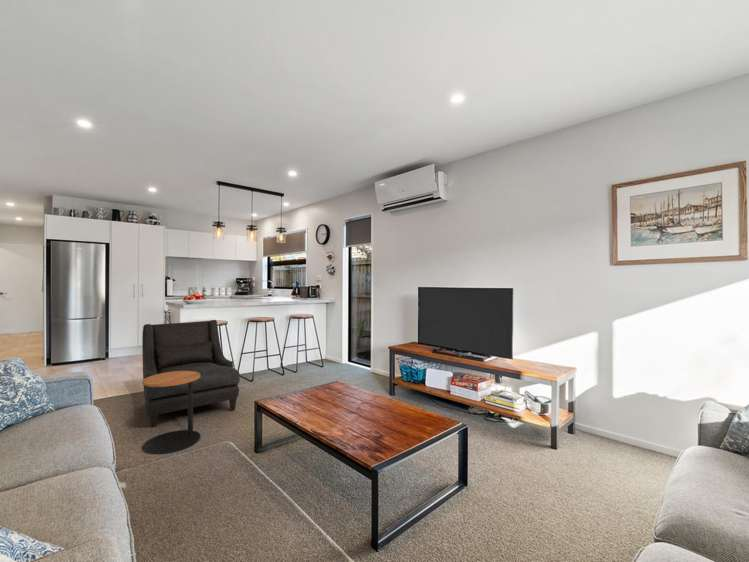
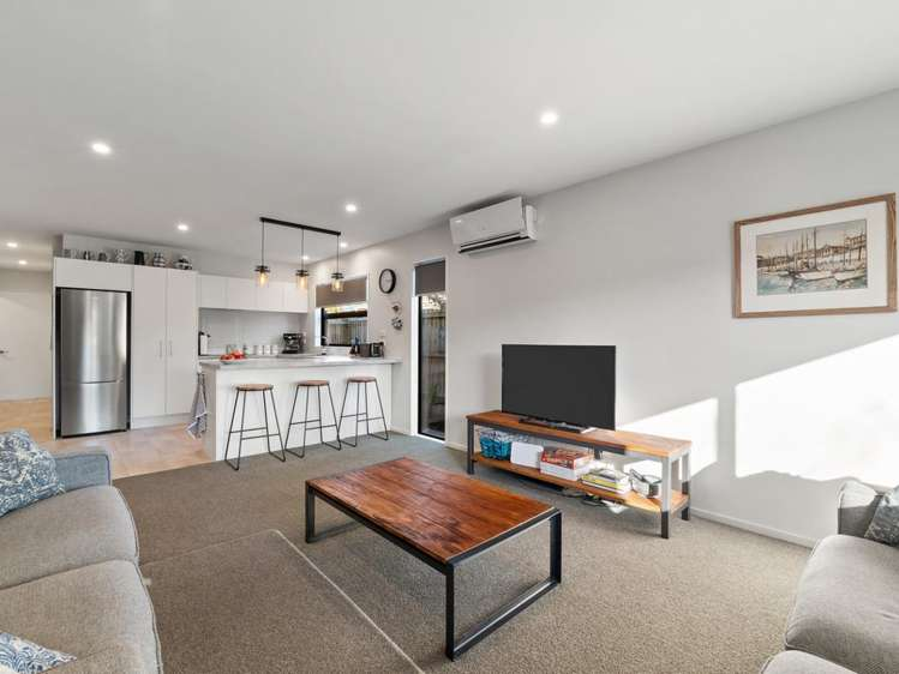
- side table [141,371,201,455]
- armchair [141,319,241,429]
